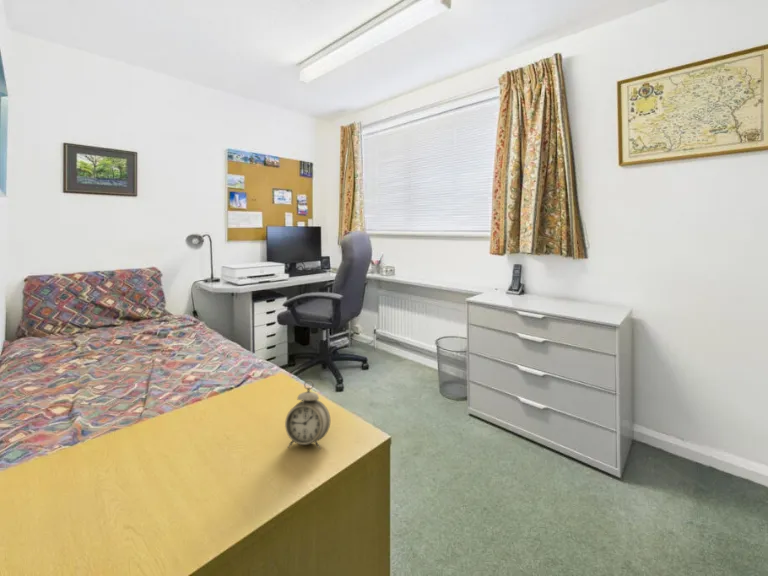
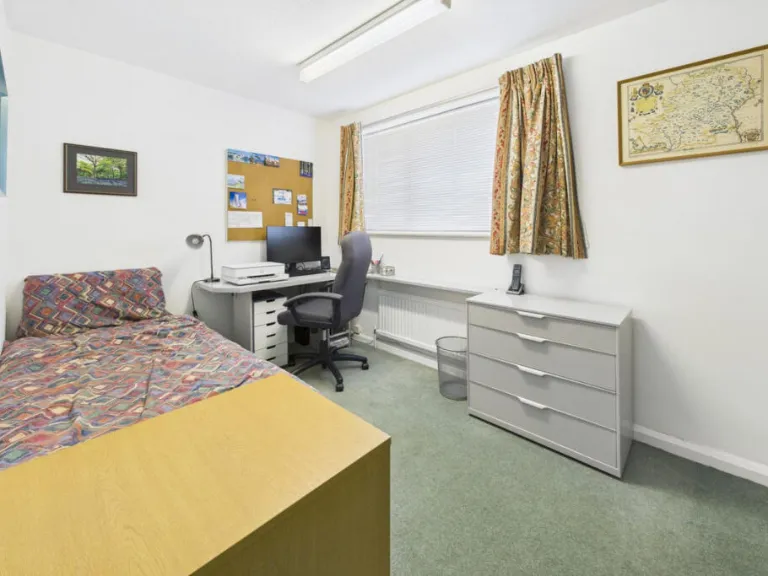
- alarm clock [284,379,331,451]
